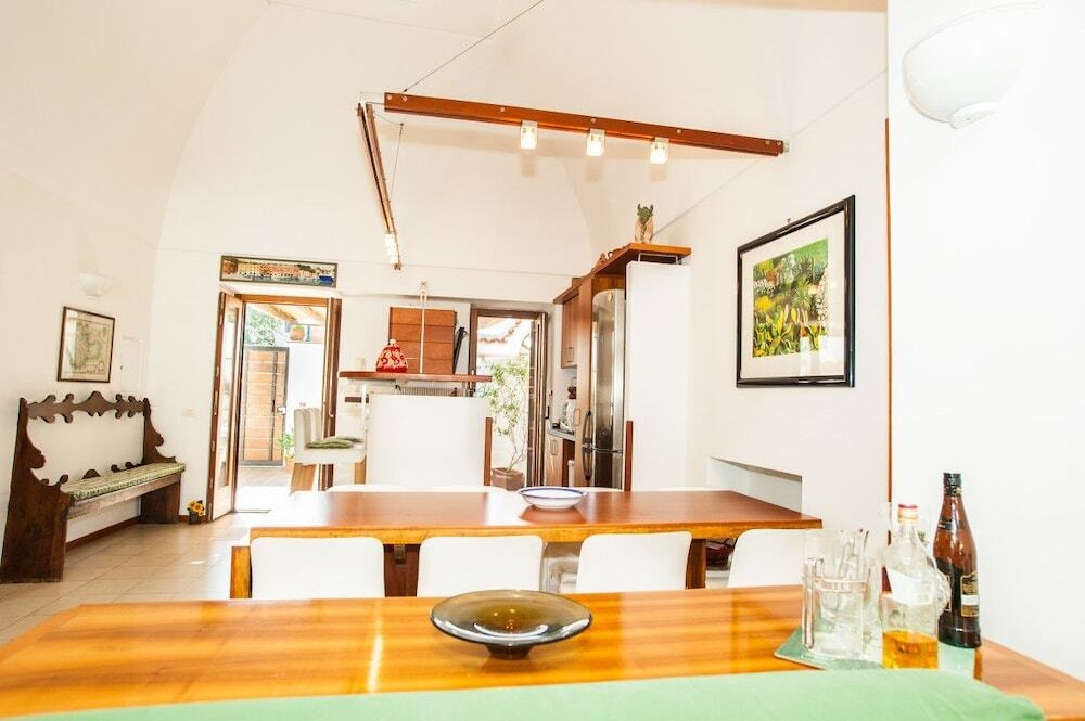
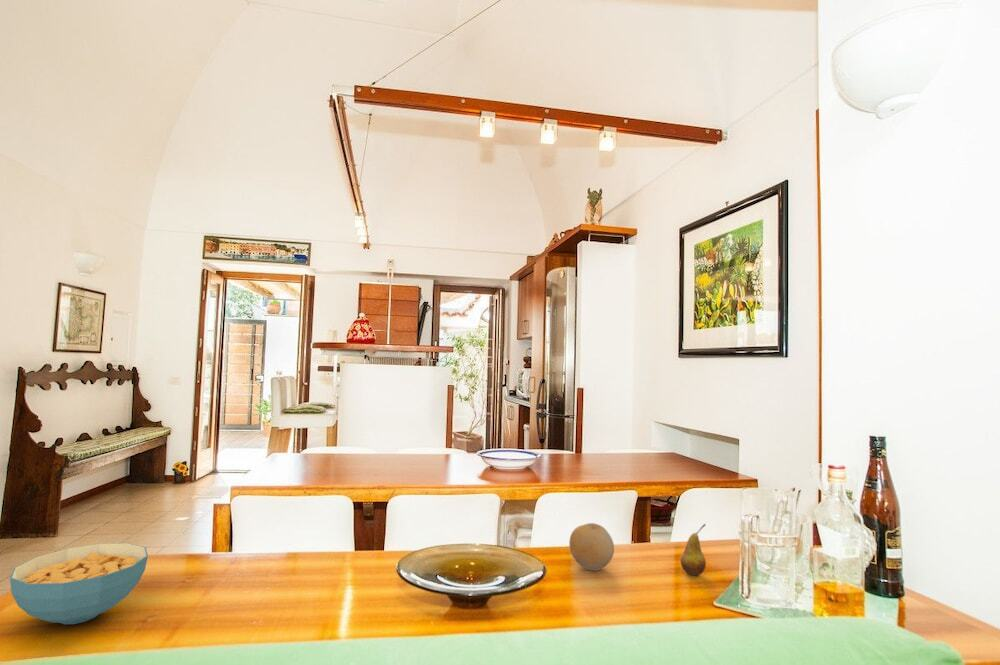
+ fruit [679,523,707,577]
+ fruit [568,522,615,572]
+ cereal bowl [9,542,149,625]
